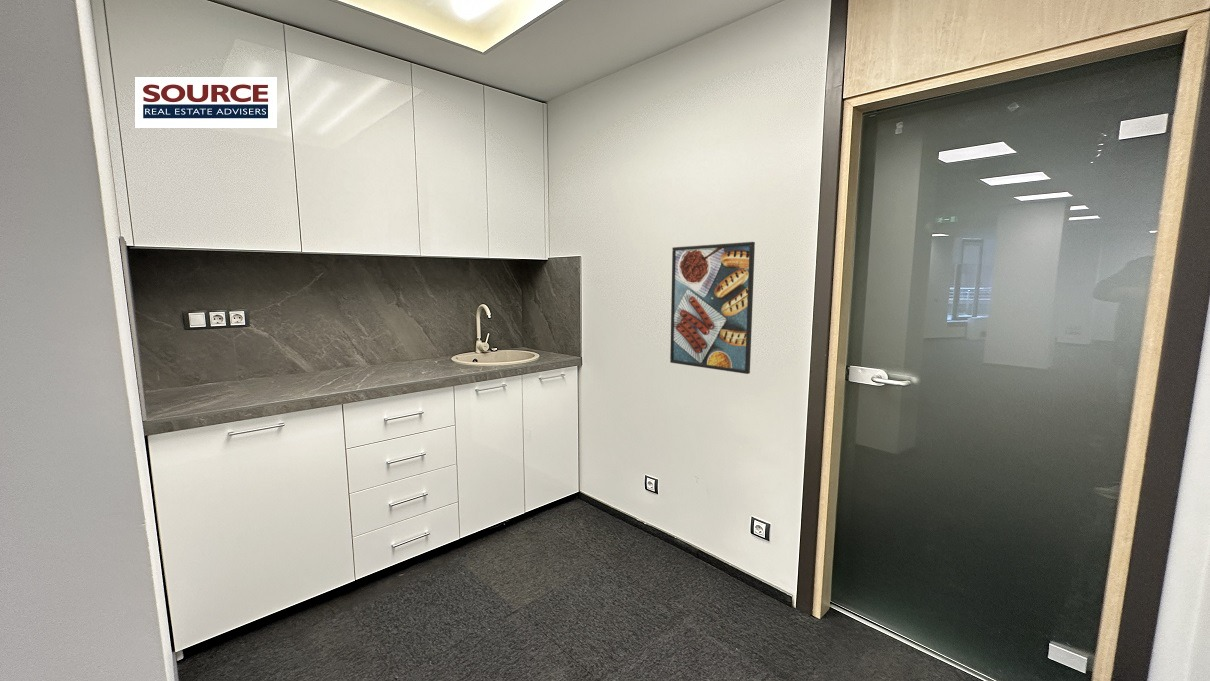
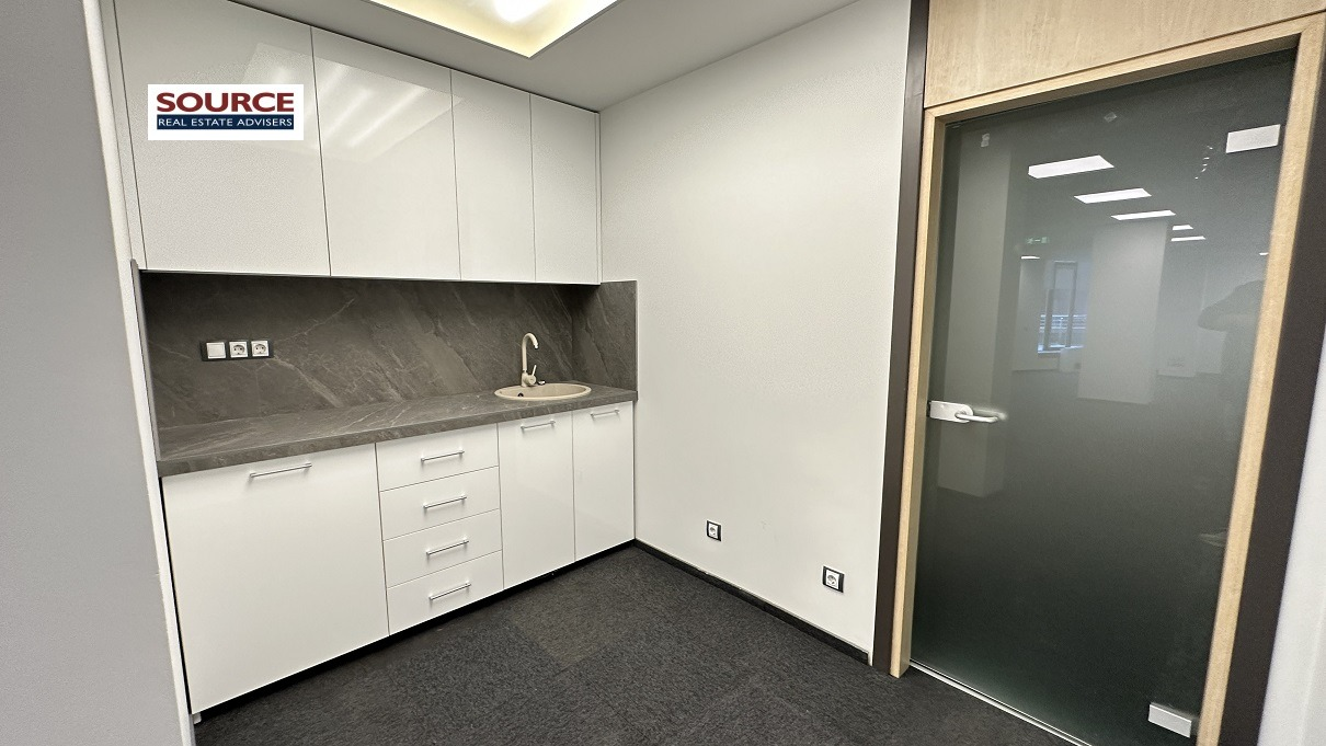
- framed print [669,241,756,375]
